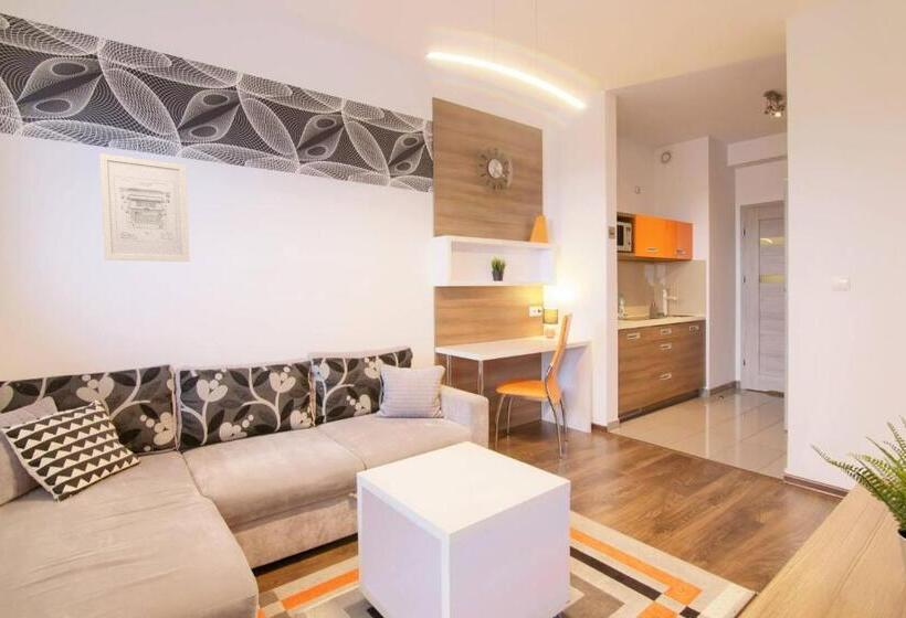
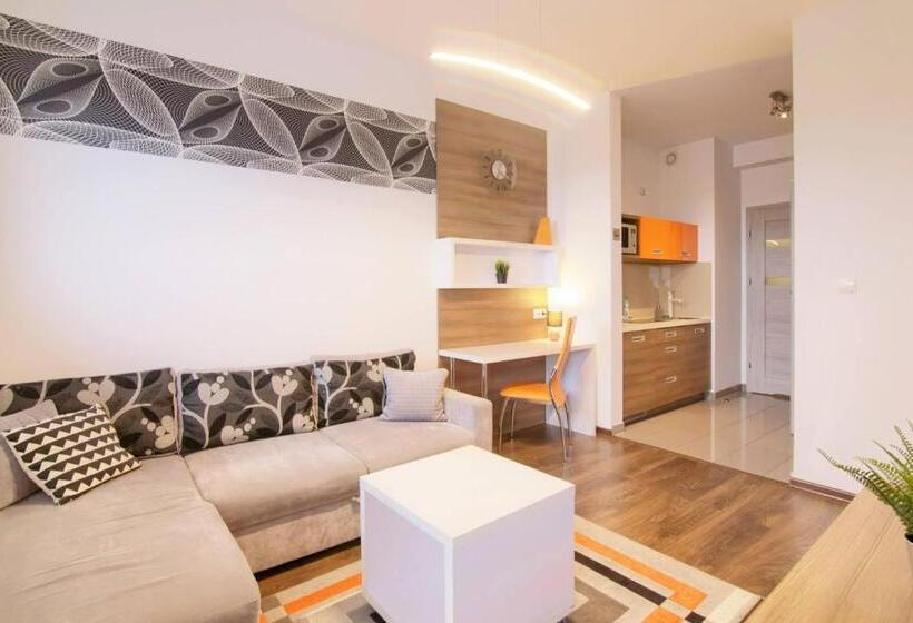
- wall art [98,152,191,263]
